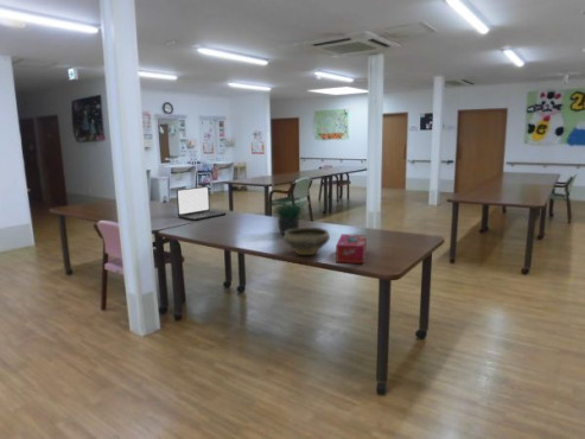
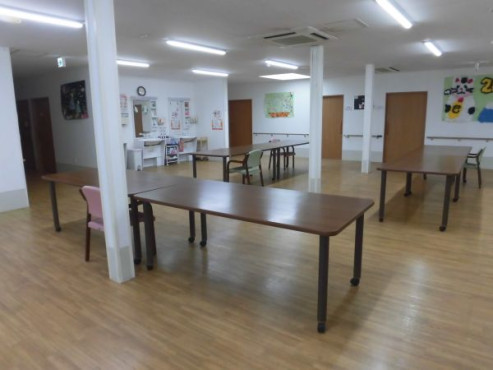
- tissue box [335,233,368,265]
- bowl [282,227,331,256]
- potted plant [266,191,310,235]
- laptop [176,185,227,222]
